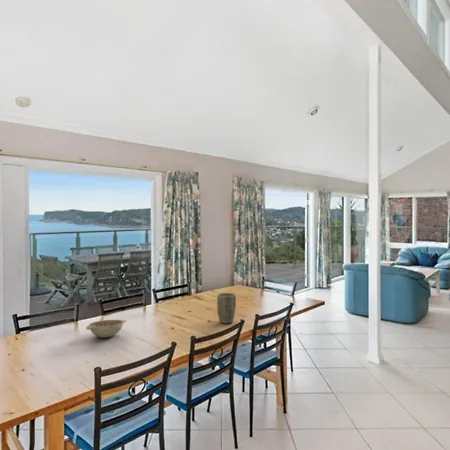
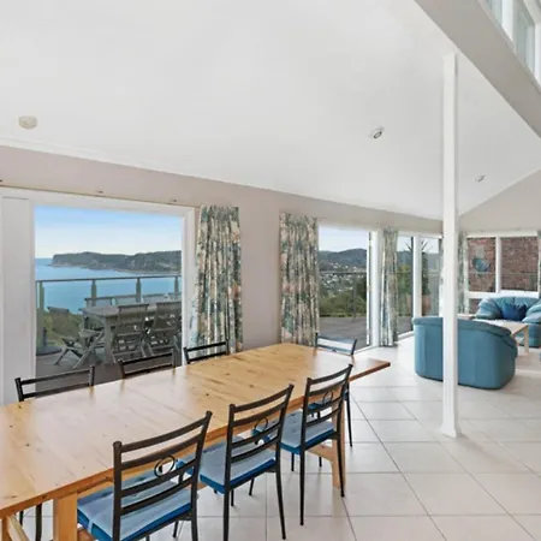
- decorative bowl [85,319,127,339]
- plant pot [216,292,237,324]
